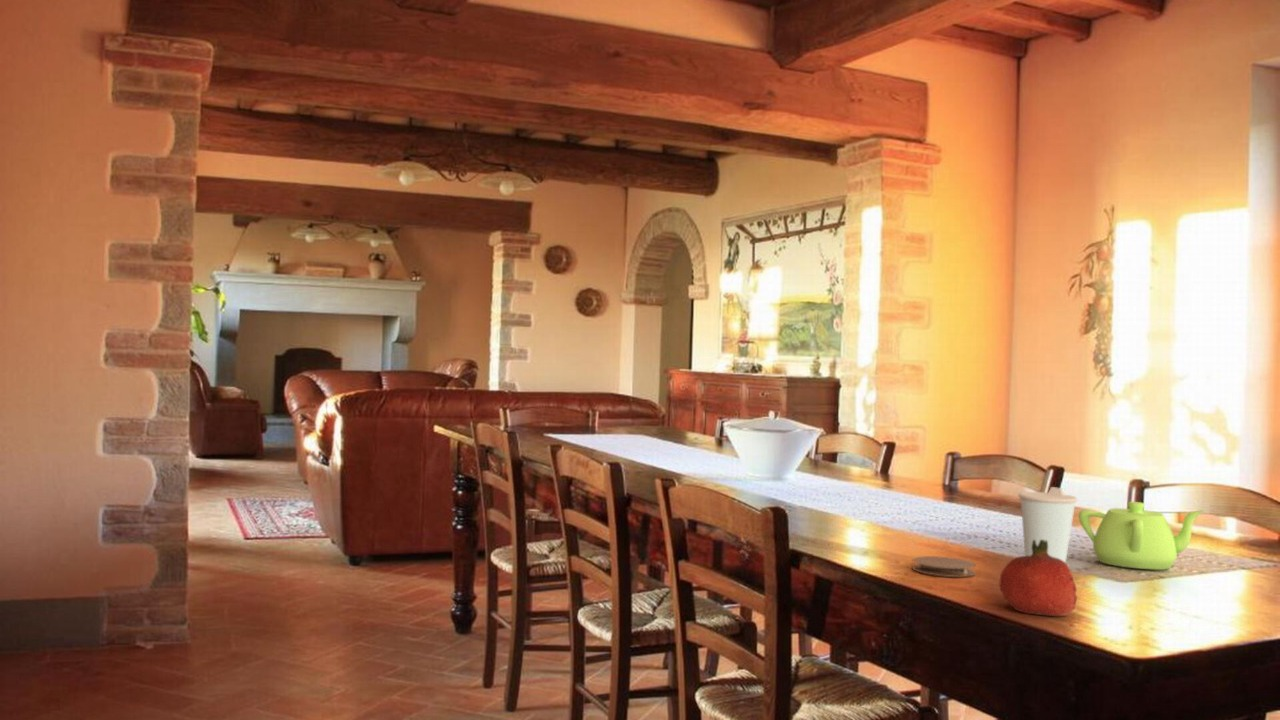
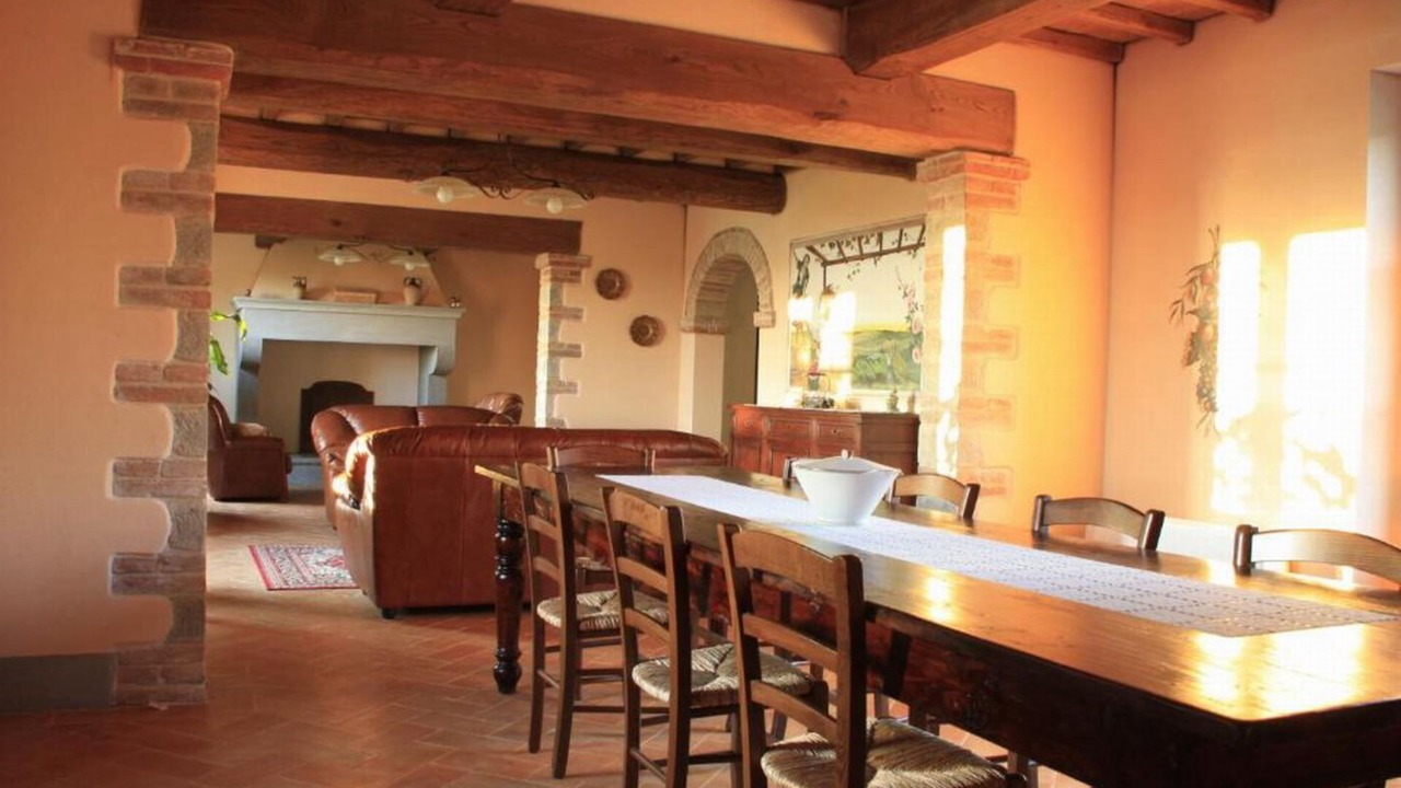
- cup [1017,486,1079,563]
- fruit [998,540,1078,617]
- teapot [1078,501,1206,571]
- coaster [911,555,977,578]
